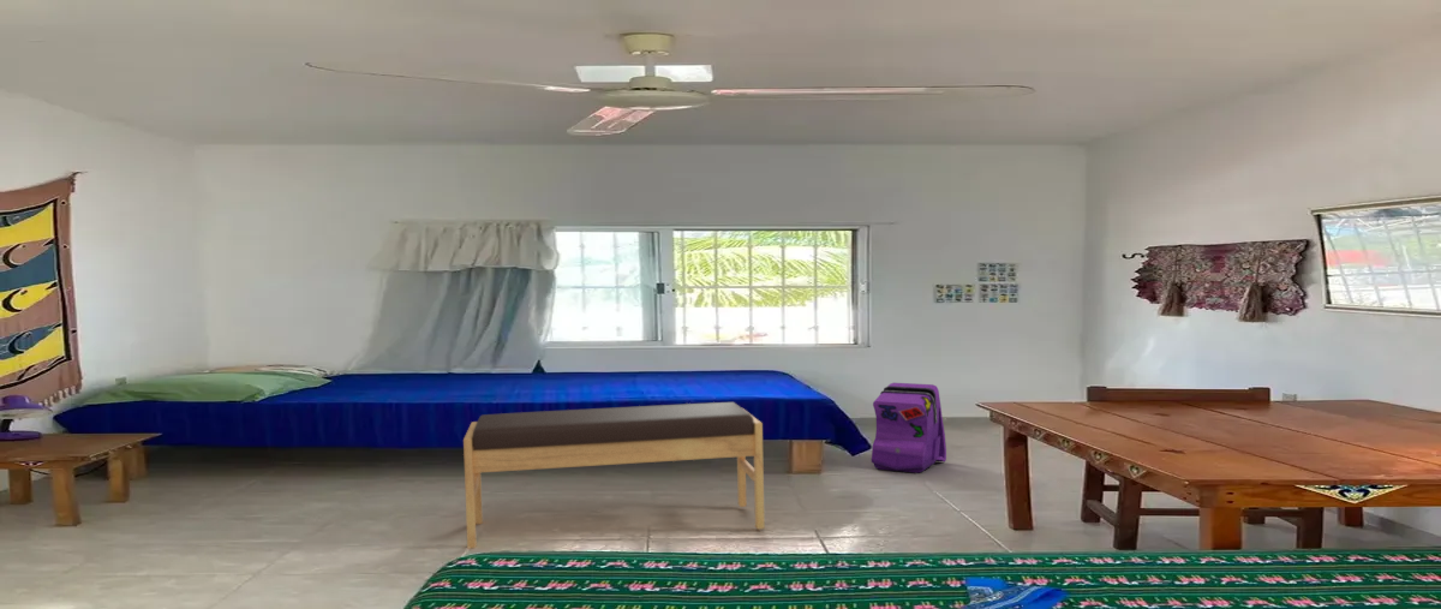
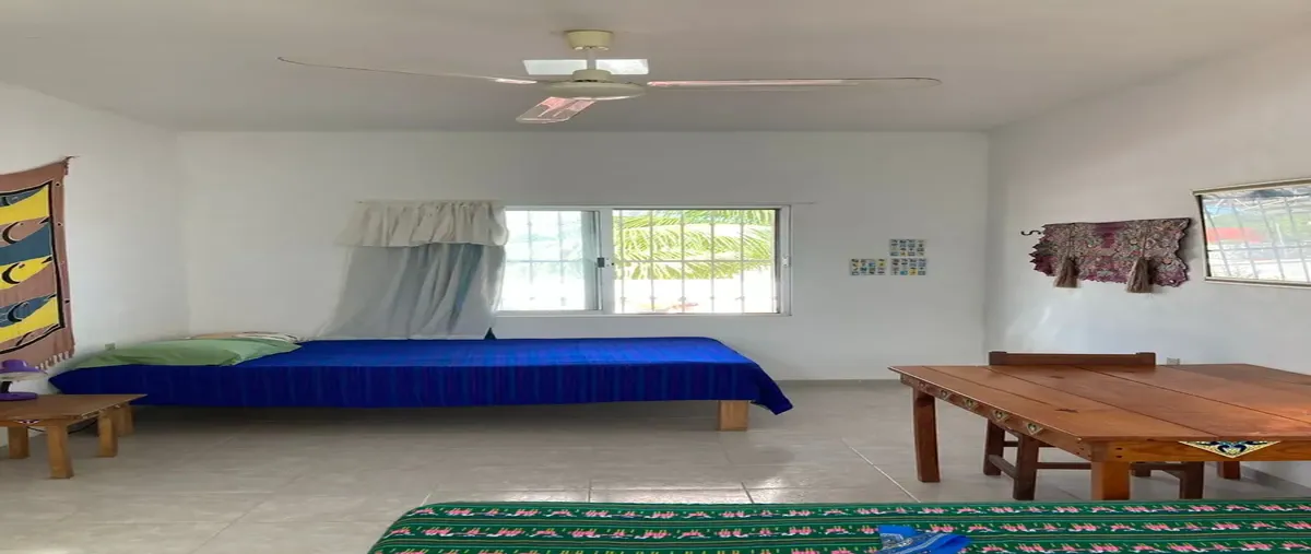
- bench [462,401,766,549]
- backpack [871,382,947,474]
